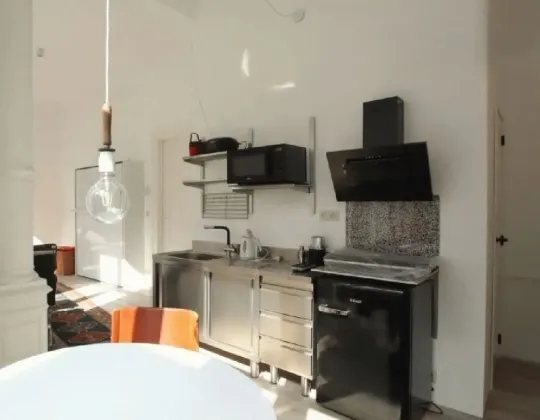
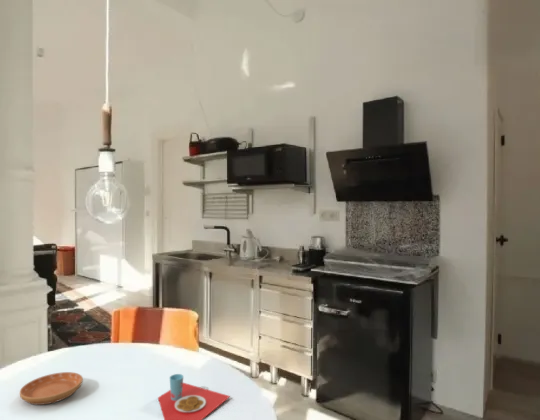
+ saucer [19,371,84,406]
+ placemat [157,373,231,420]
